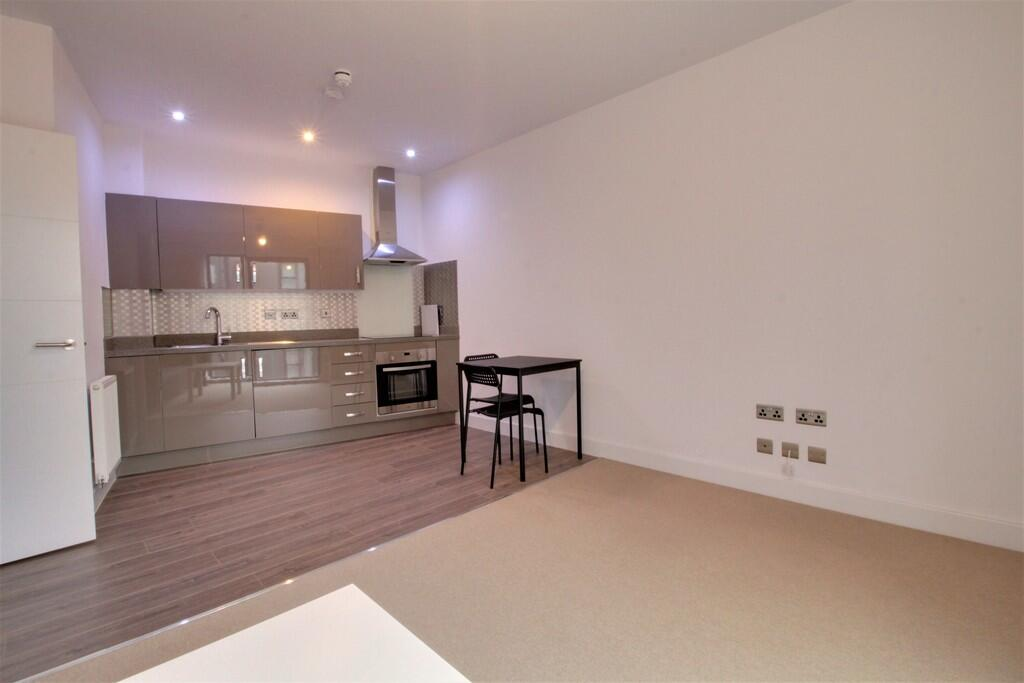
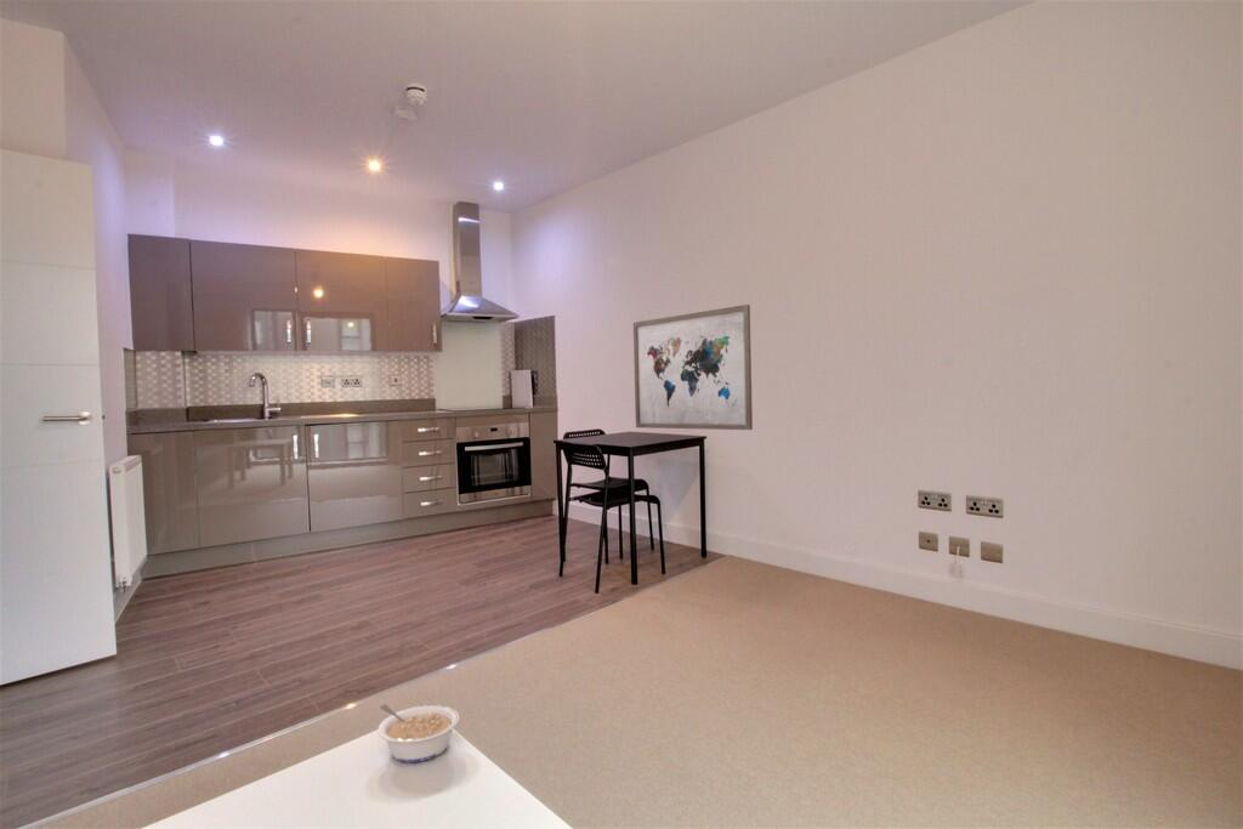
+ legume [376,703,460,763]
+ wall art [632,303,754,431]
